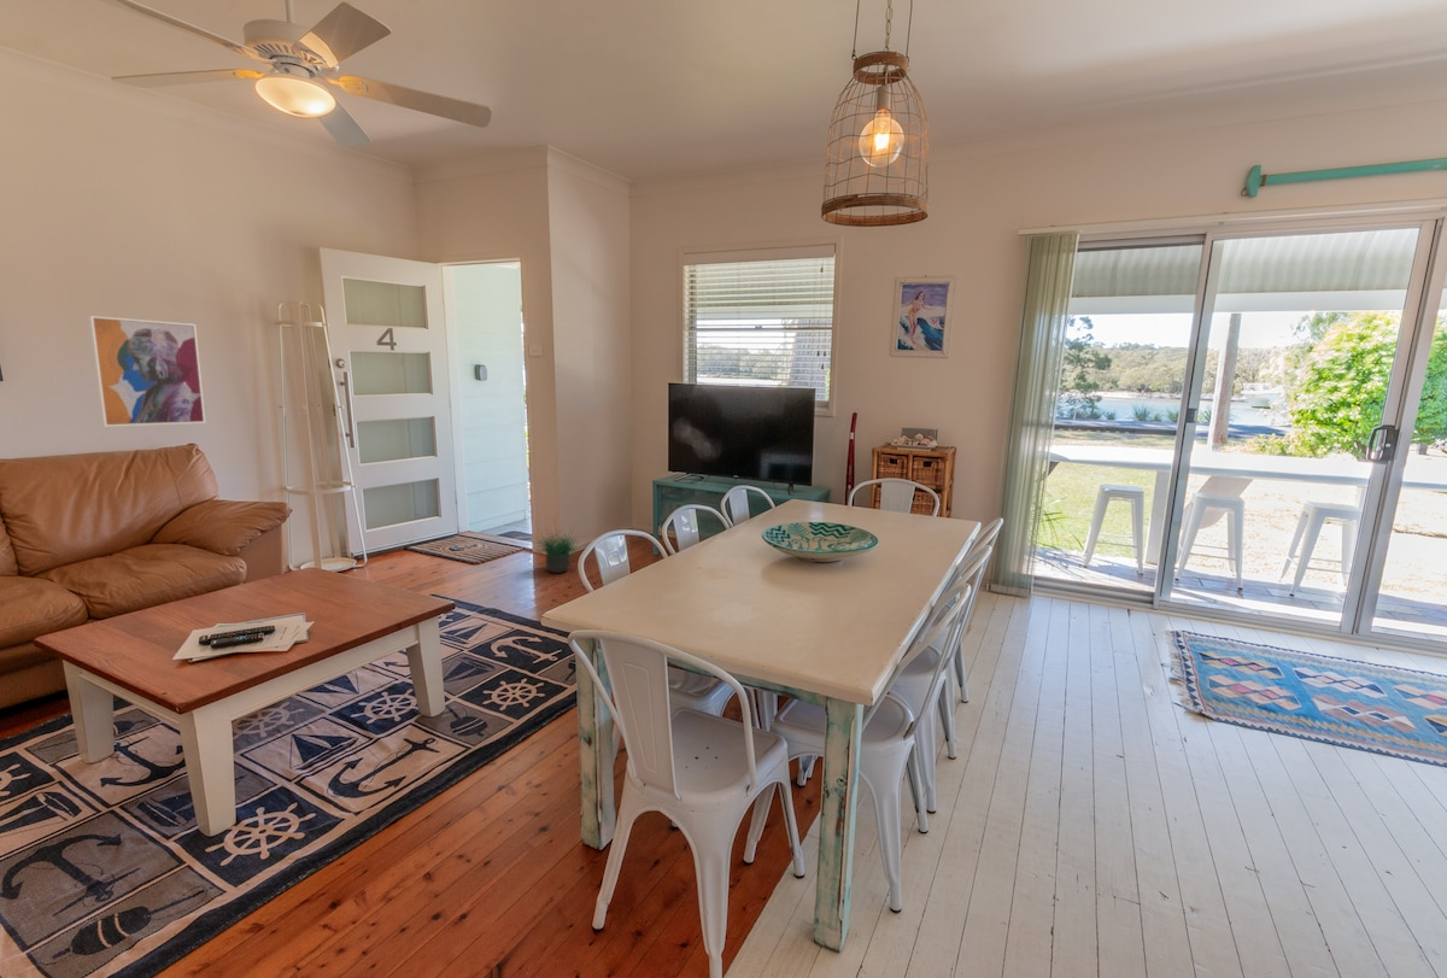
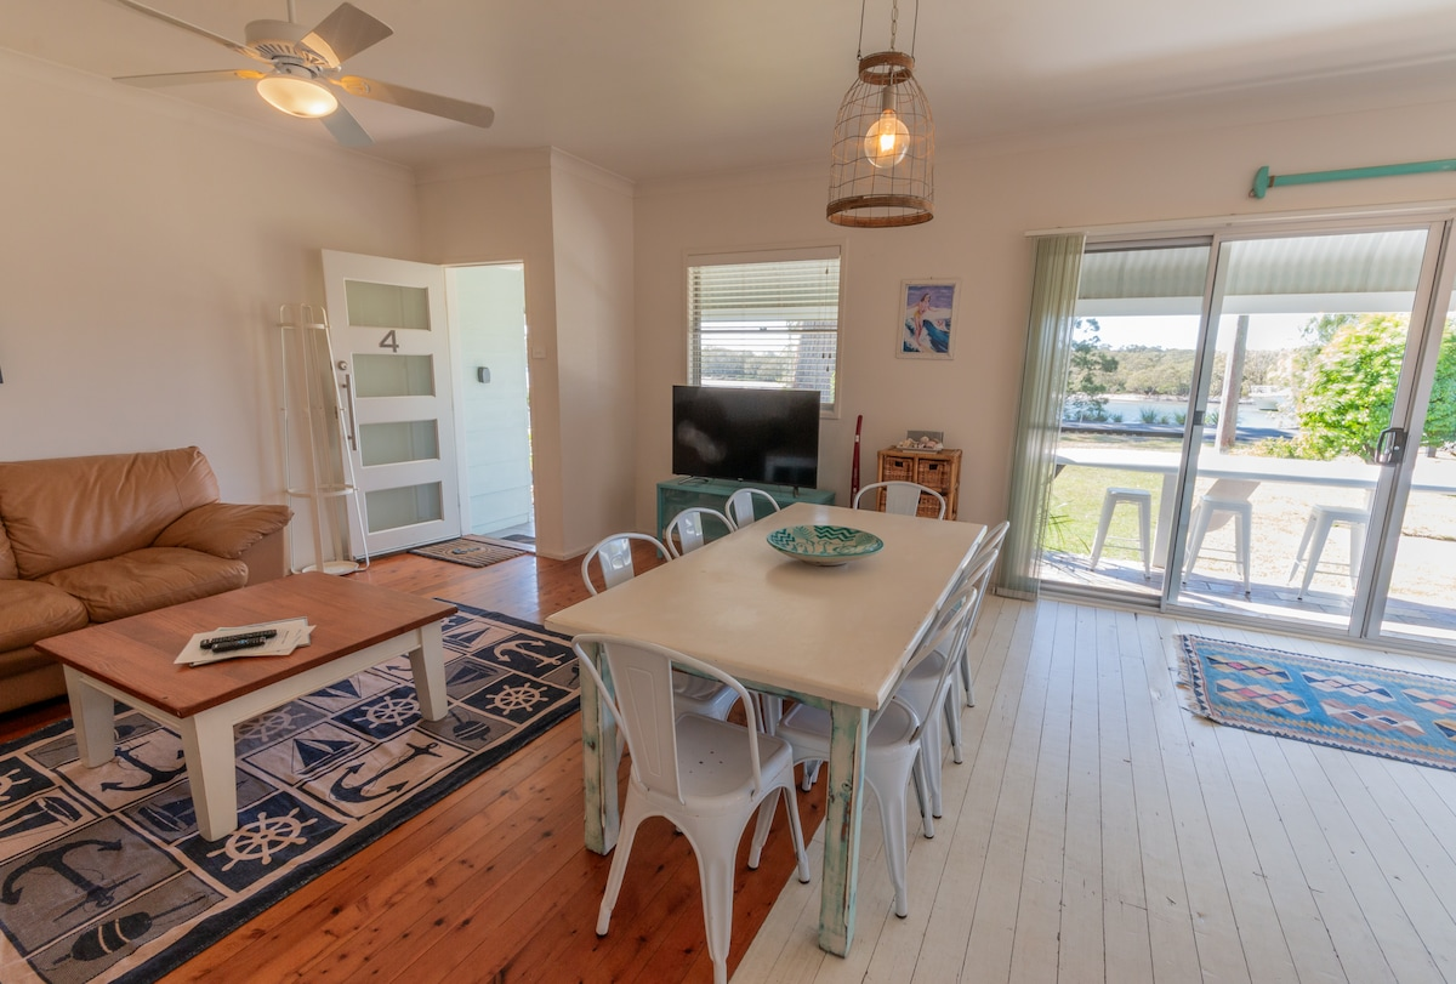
- potted plant [533,519,585,574]
- wall art [87,315,206,428]
